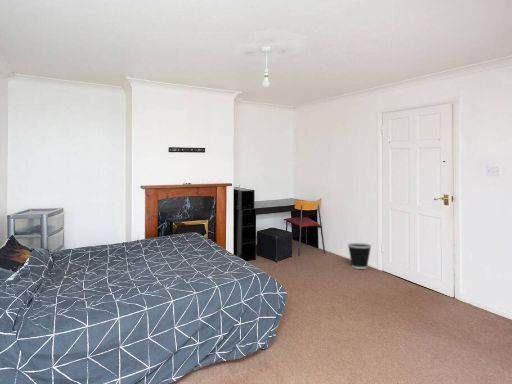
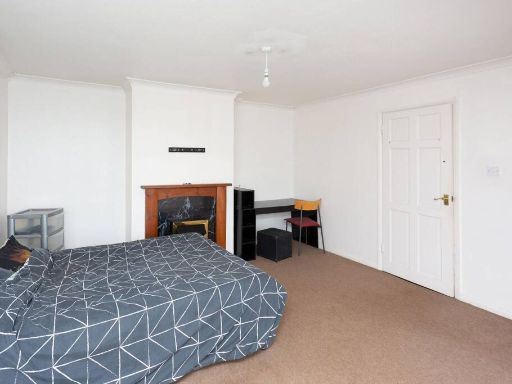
- wastebasket [347,242,372,270]
